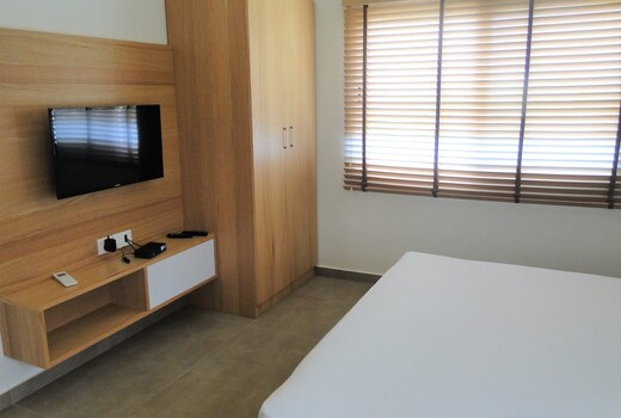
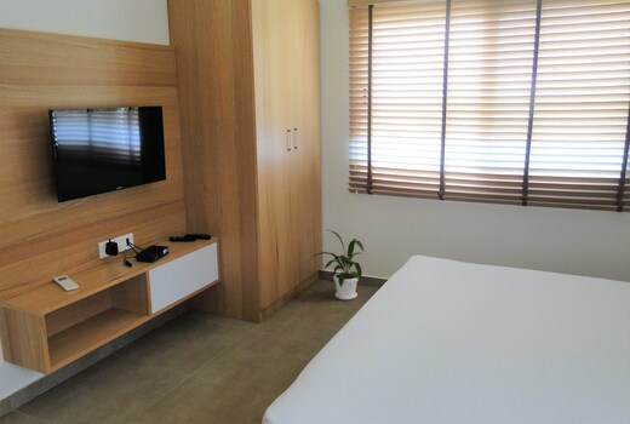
+ house plant [311,229,365,300]
